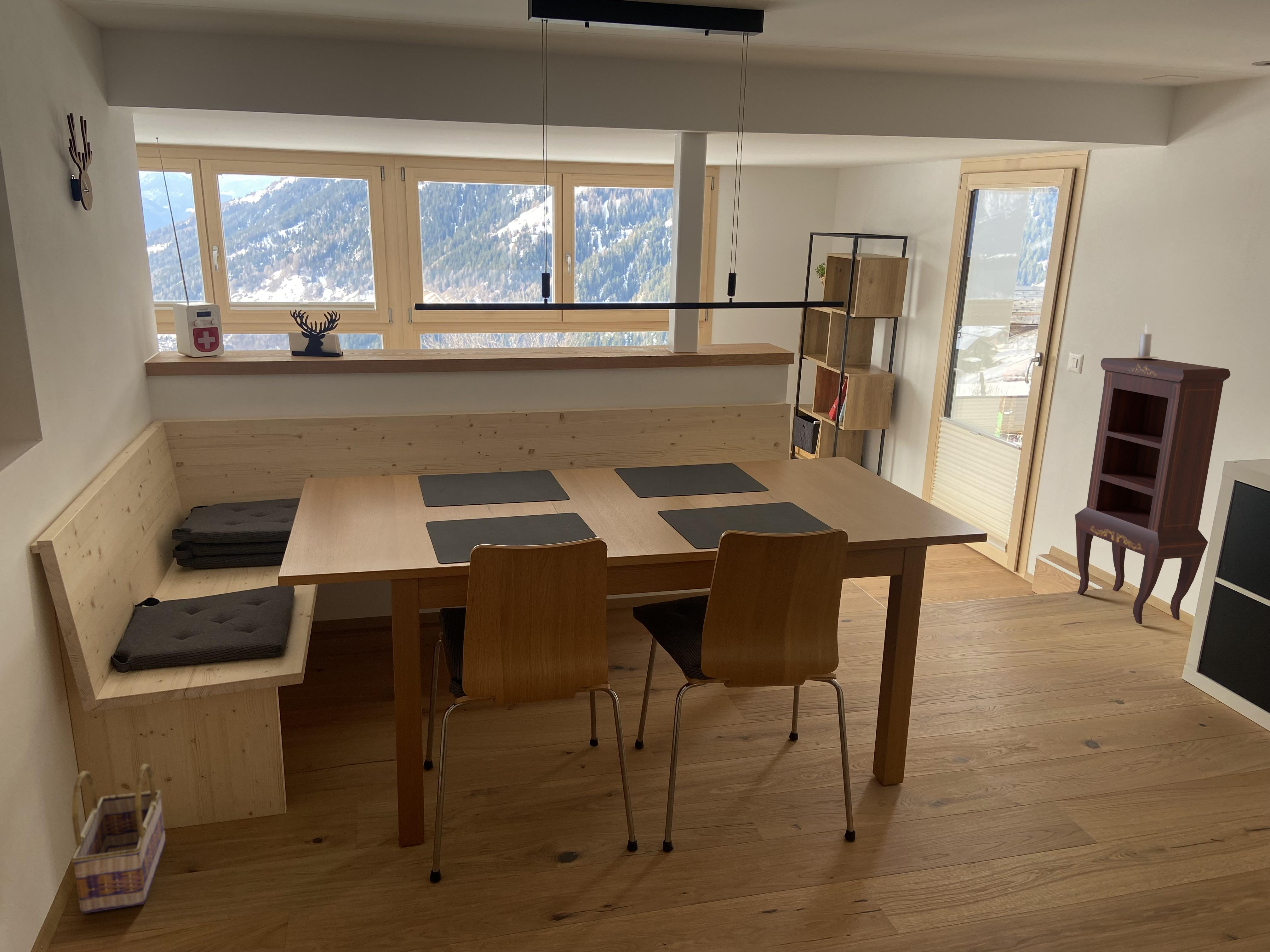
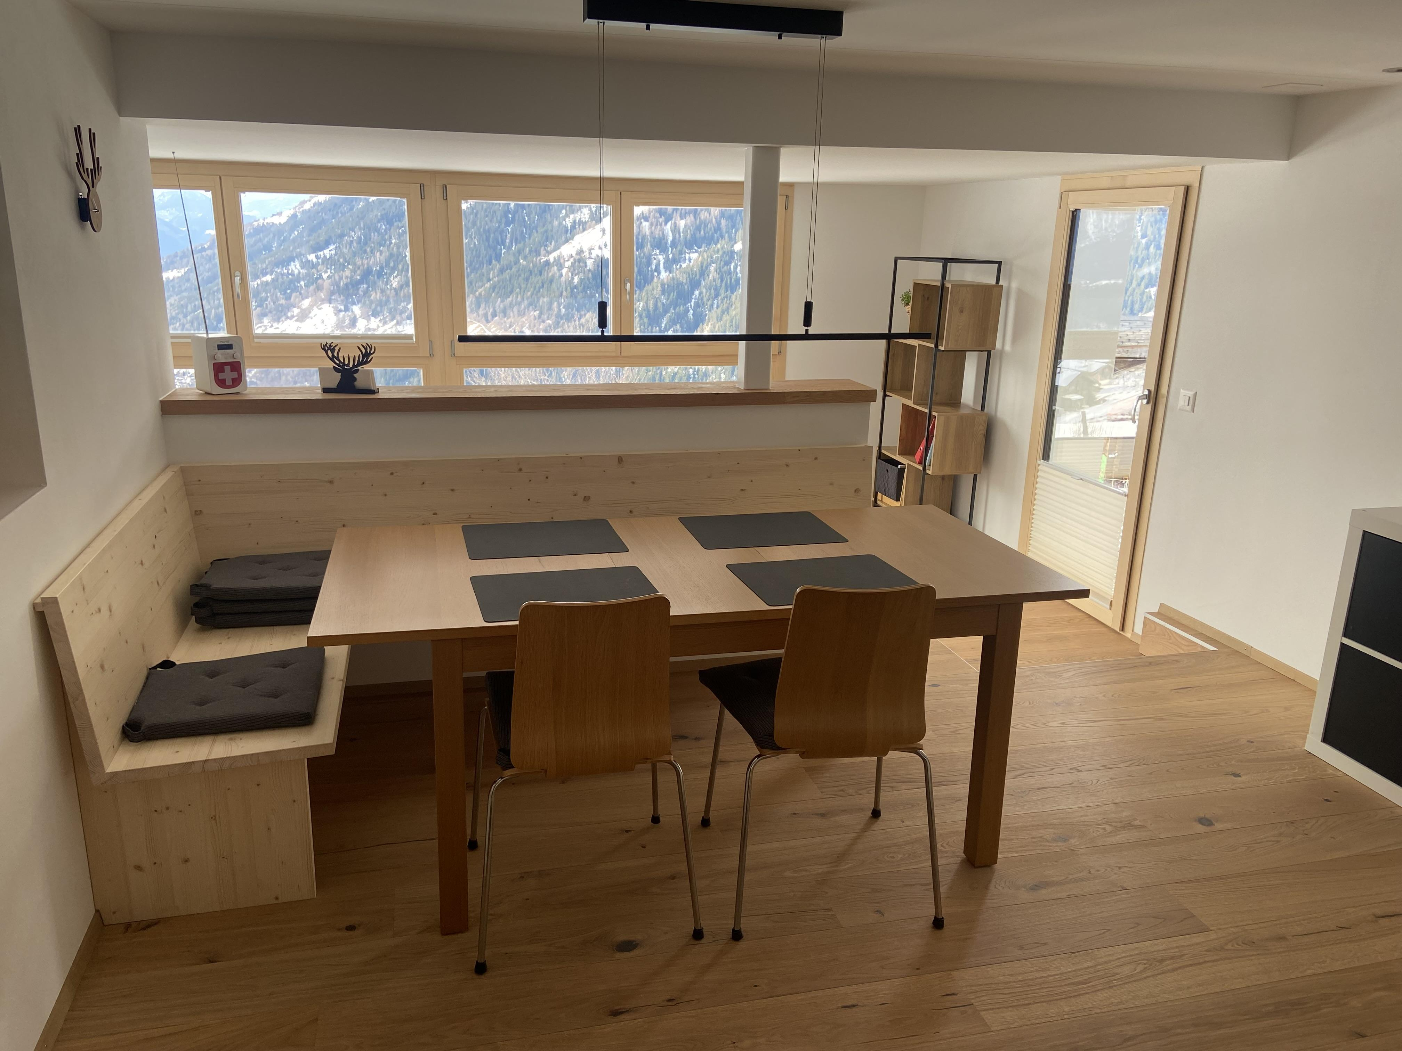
- candle [1130,324,1158,359]
- basket [71,763,166,914]
- cabinet [1075,358,1231,624]
